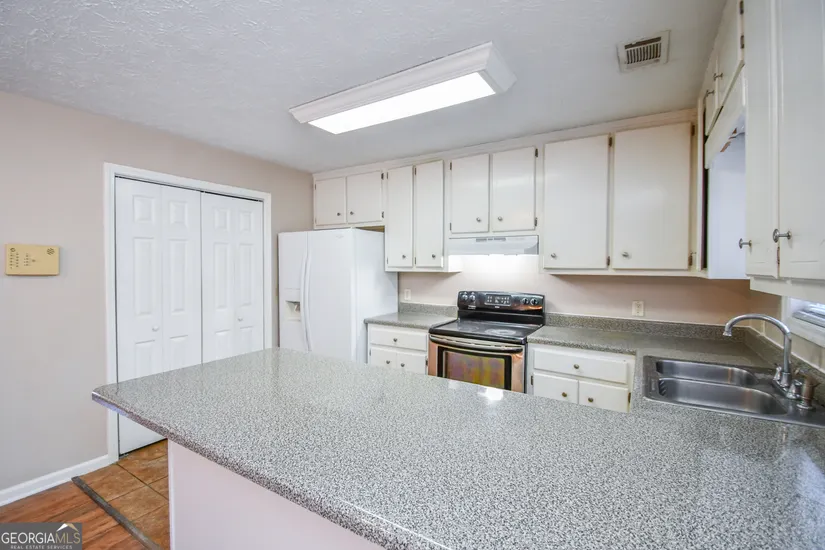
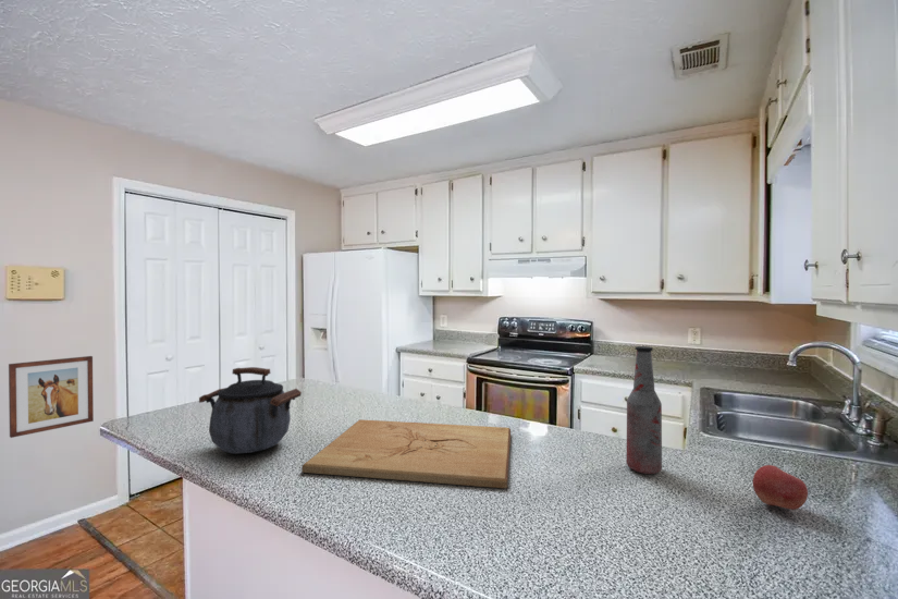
+ kettle [198,366,303,455]
+ apple [752,464,809,511]
+ wall art [8,355,95,439]
+ cutting board [300,418,512,490]
+ bottle [626,345,663,475]
